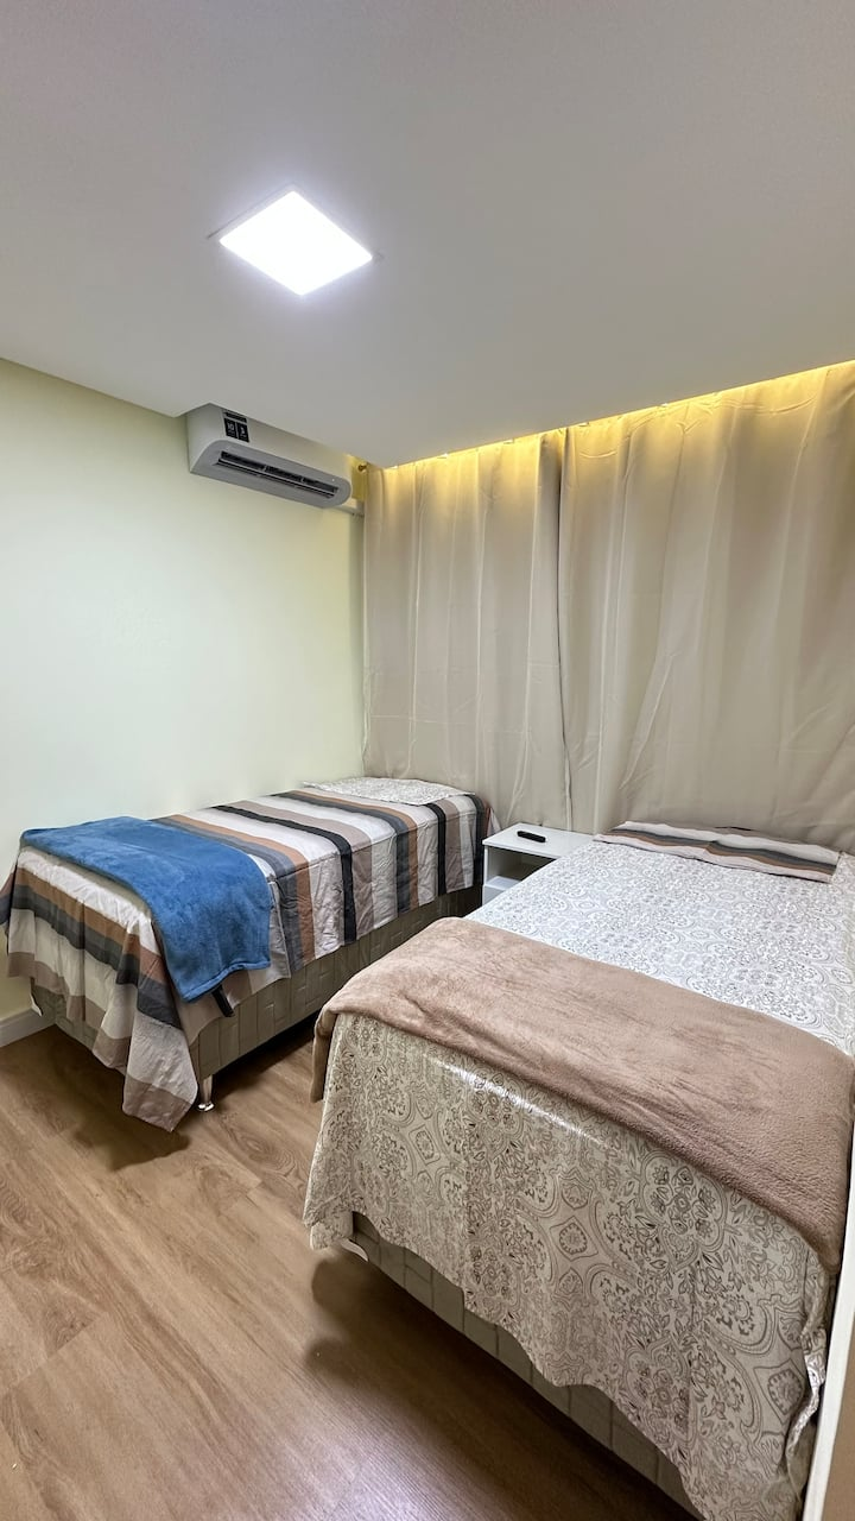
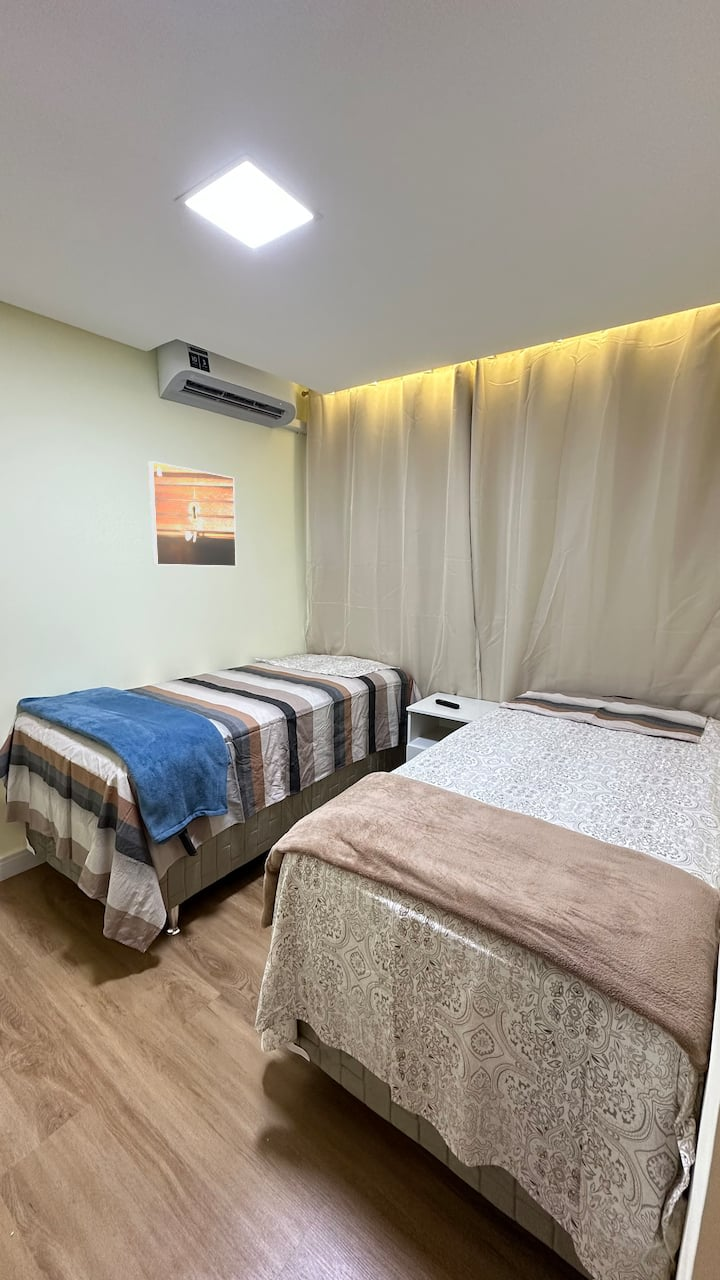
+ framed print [148,460,238,568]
